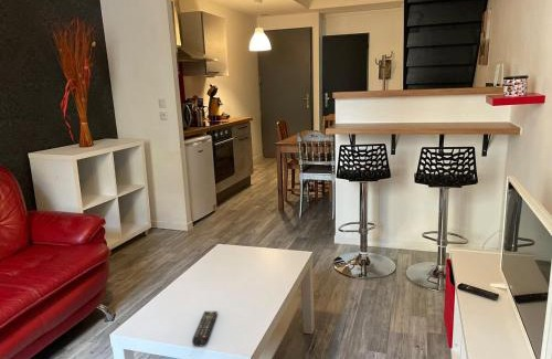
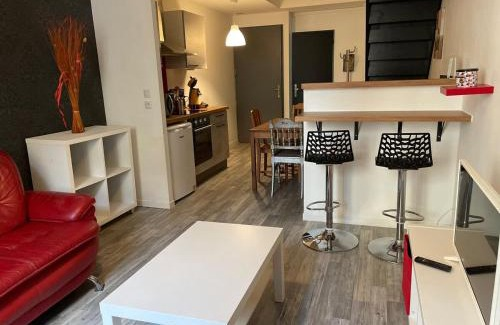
- remote control [191,310,219,347]
